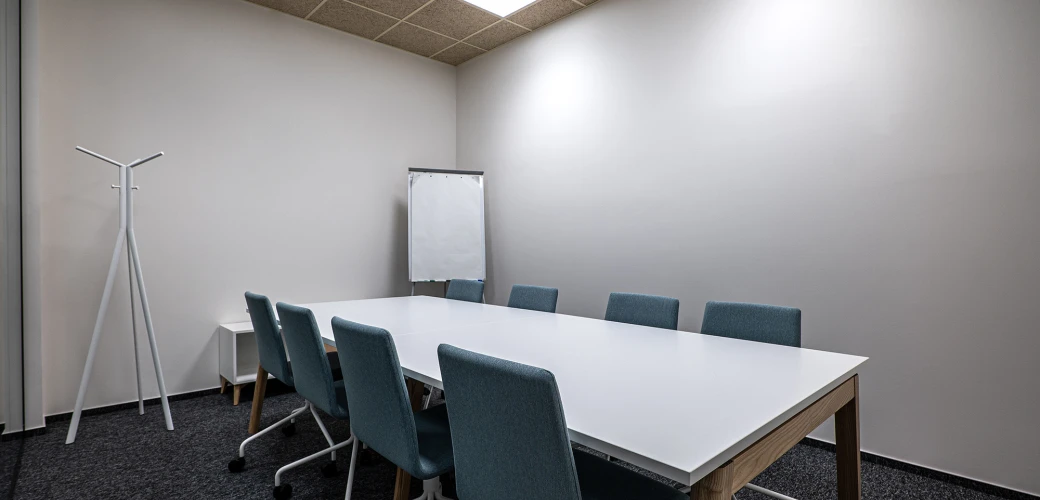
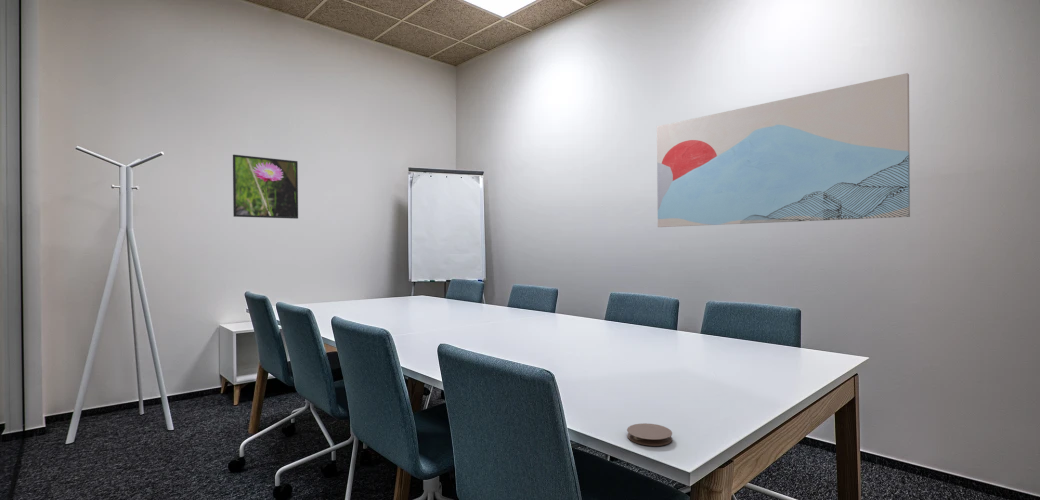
+ wall art [656,72,911,228]
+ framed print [232,154,299,220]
+ coaster [626,422,673,447]
